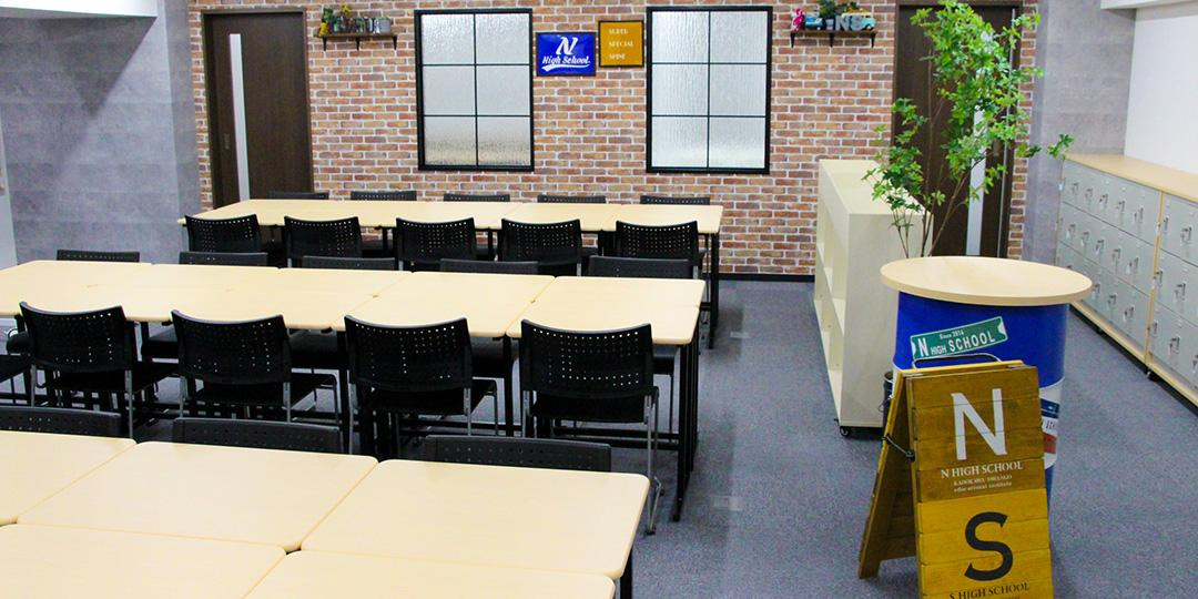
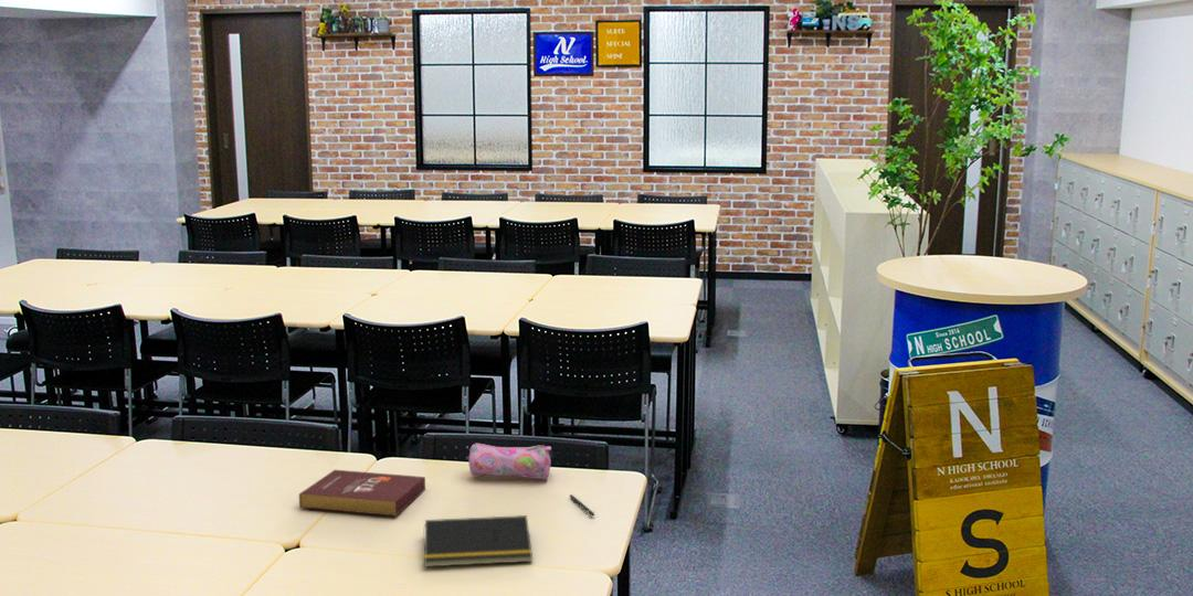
+ notepad [422,514,534,568]
+ pencil case [467,443,555,481]
+ pen [569,493,595,517]
+ book [298,469,426,518]
